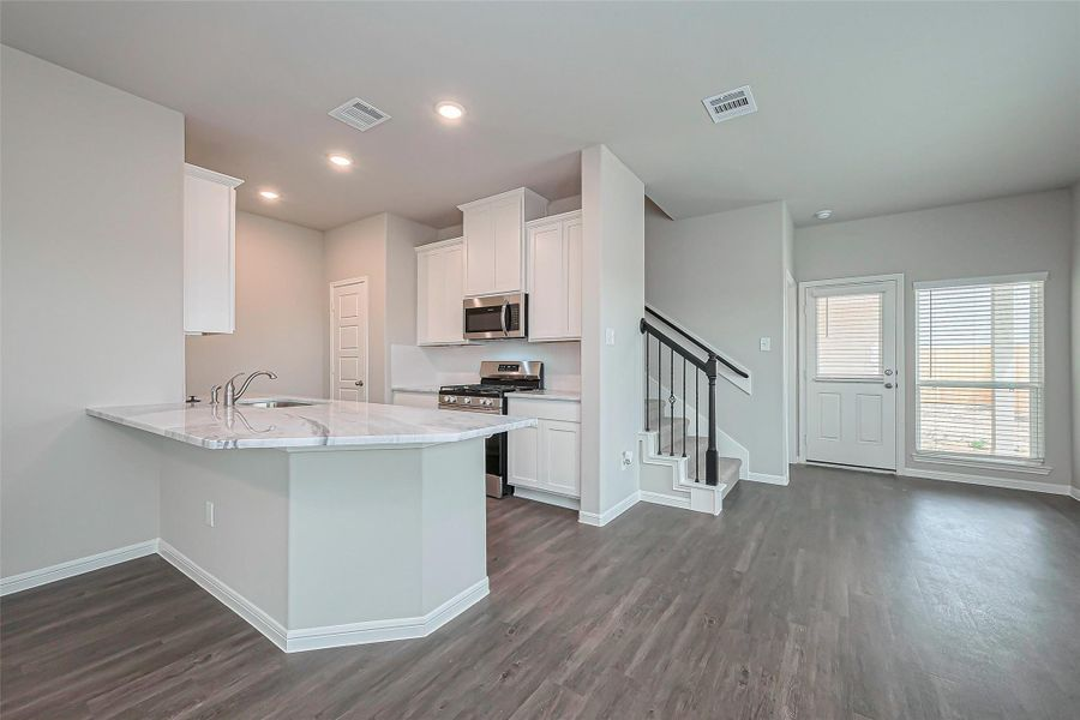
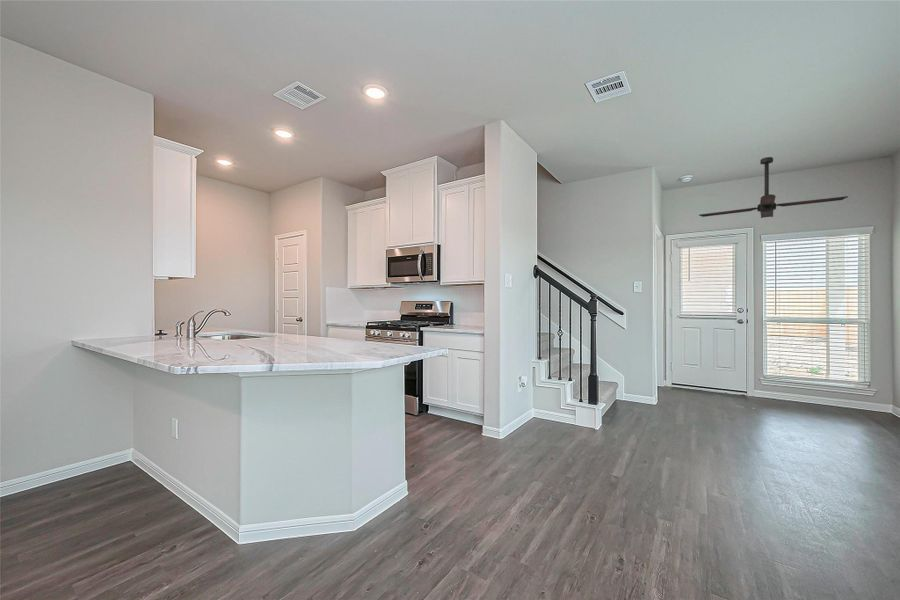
+ ceiling fan [698,156,849,219]
